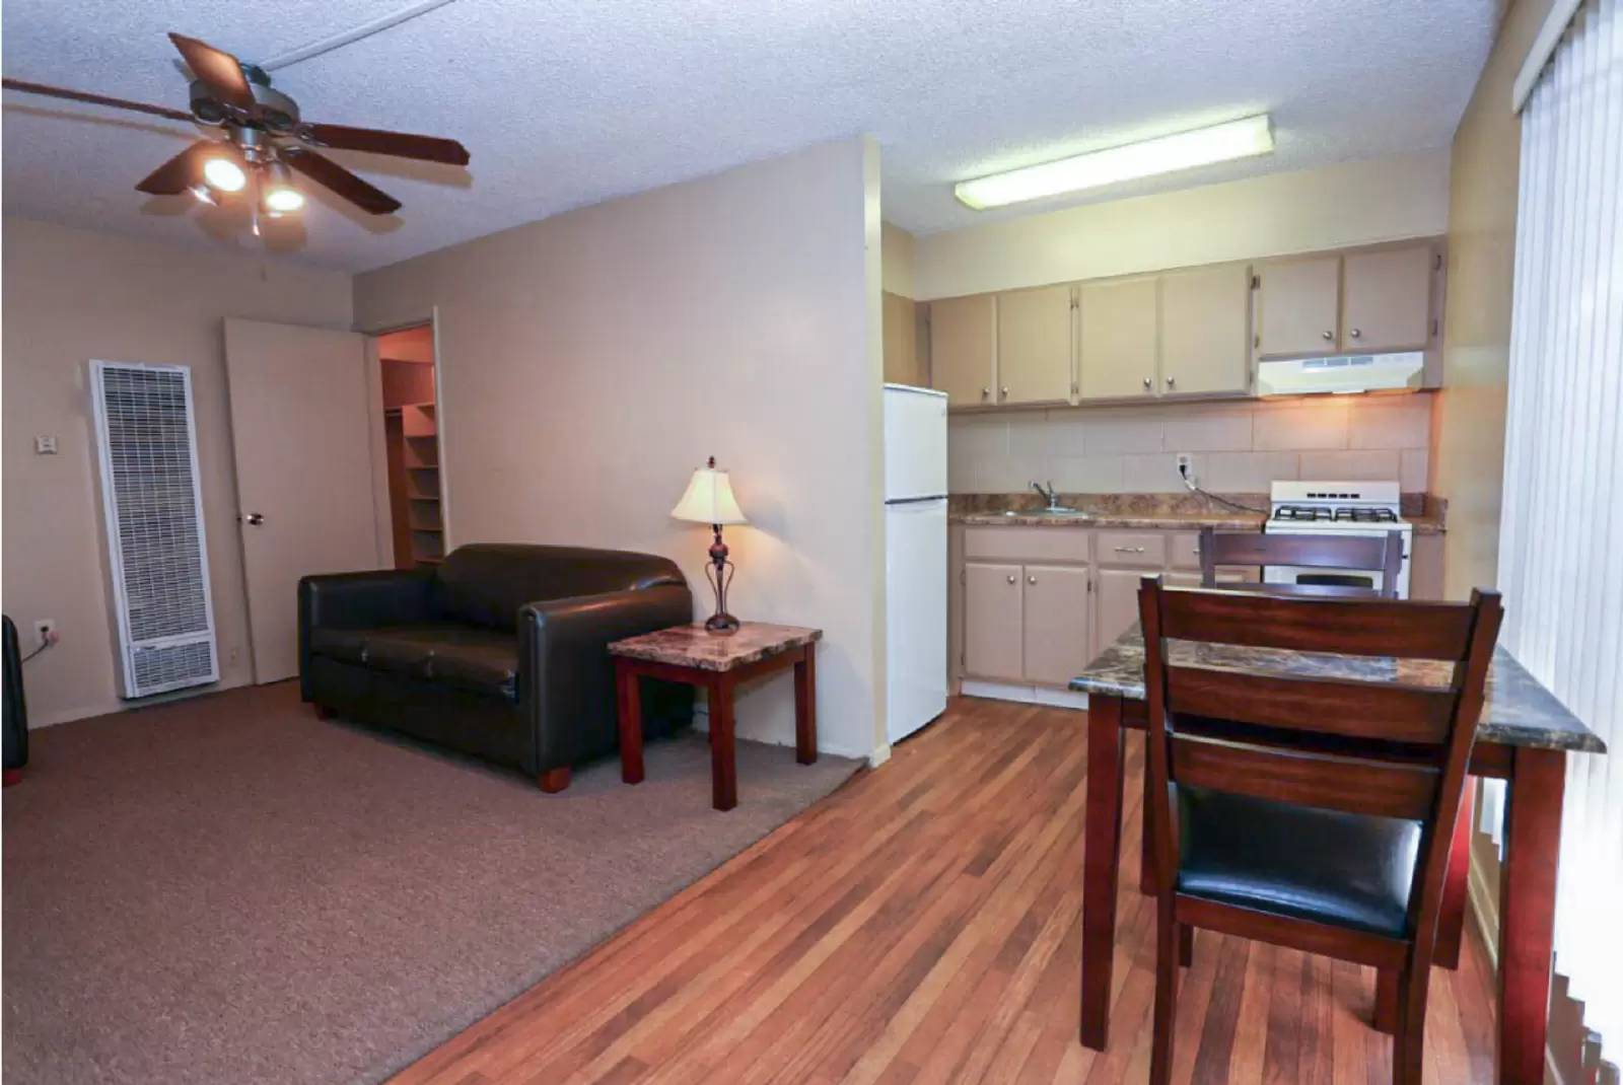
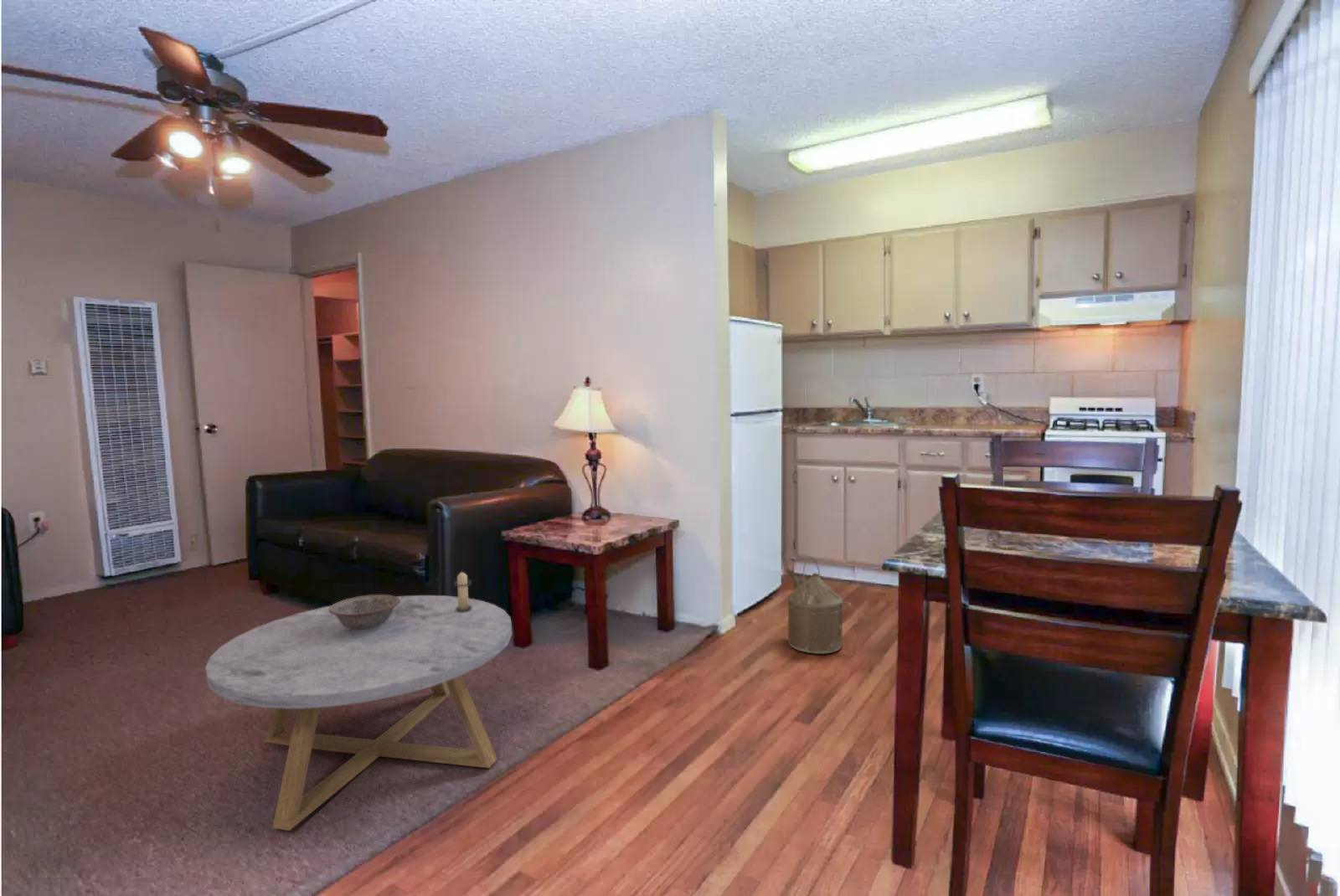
+ candle [453,569,472,612]
+ coffee table [204,595,513,832]
+ decorative bowl [329,594,400,633]
+ watering can [784,556,853,655]
